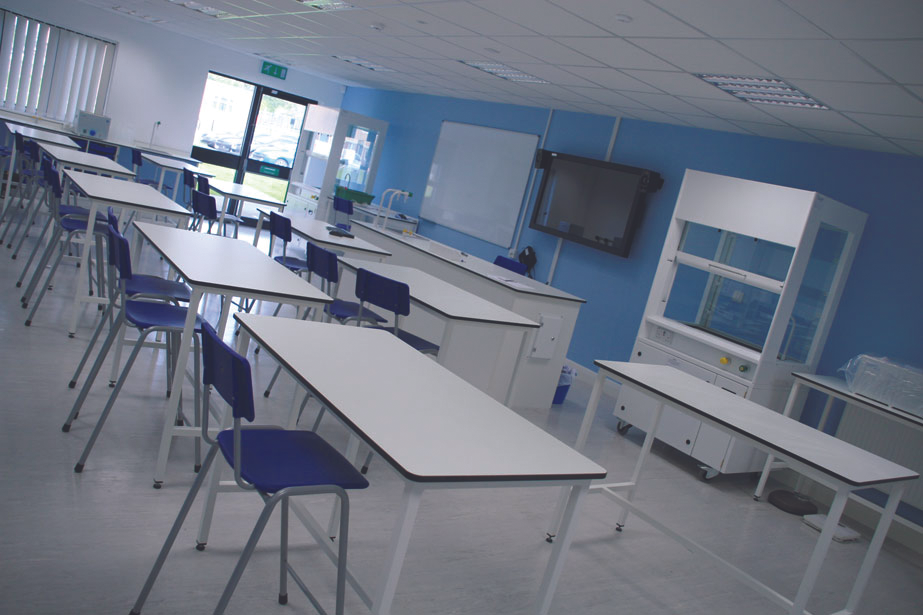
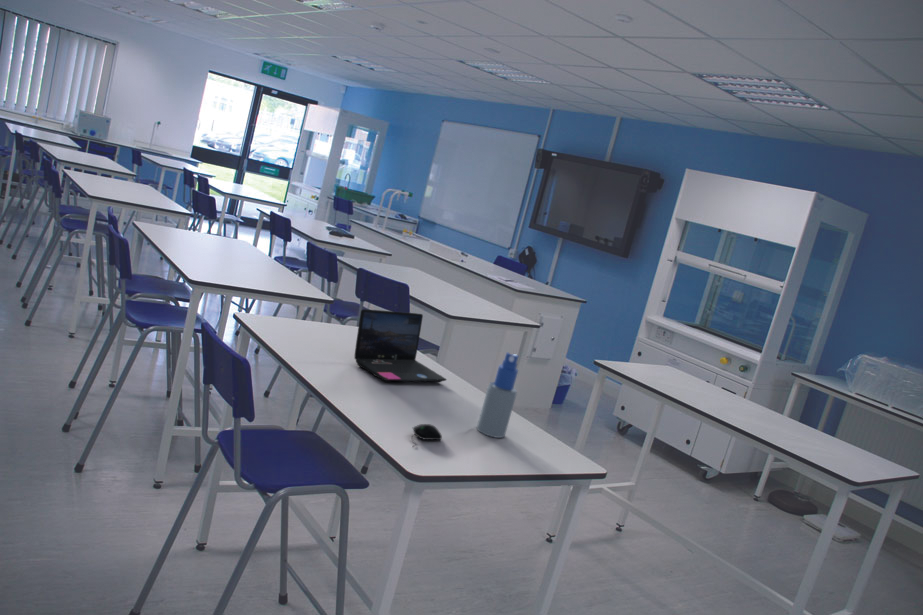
+ laptop [353,308,448,383]
+ computer mouse [411,423,443,447]
+ spray bottle [476,352,519,439]
